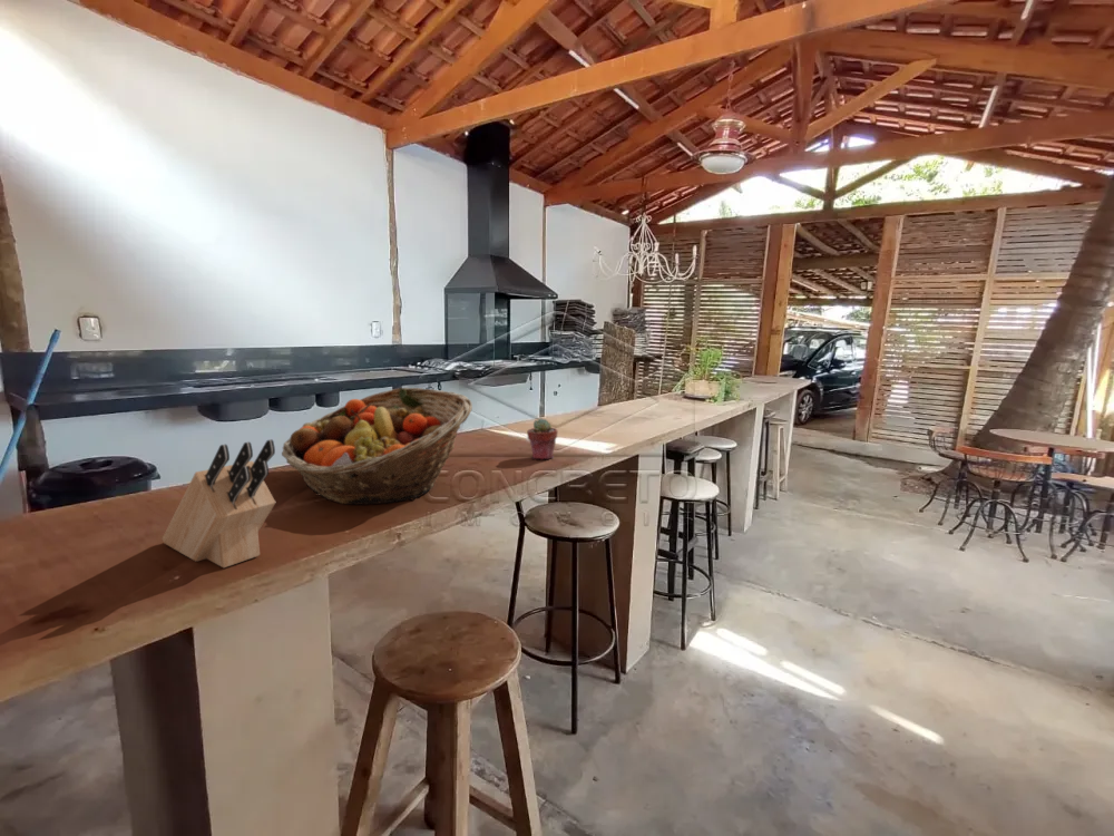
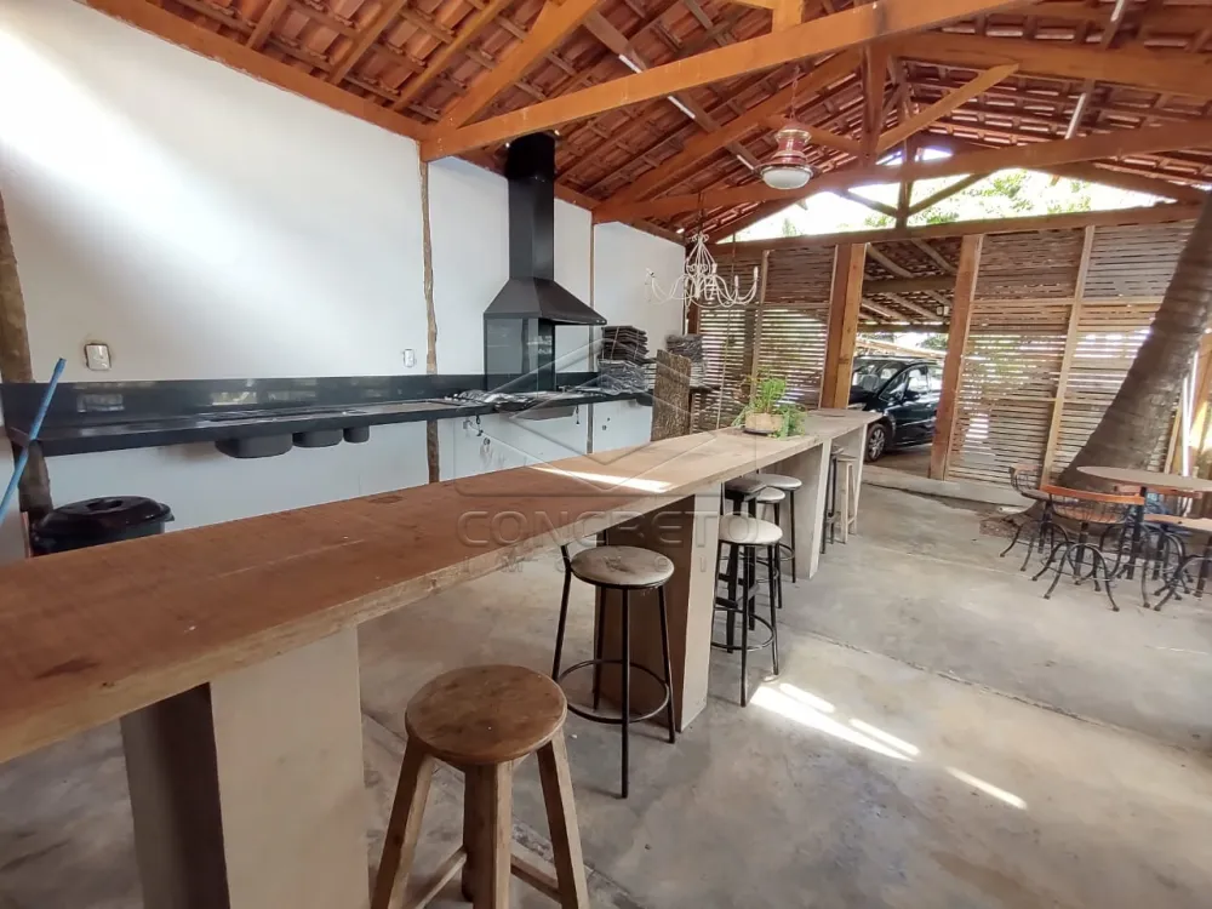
- fruit basket [281,387,473,506]
- potted succulent [526,418,559,460]
- knife block [162,438,276,568]
